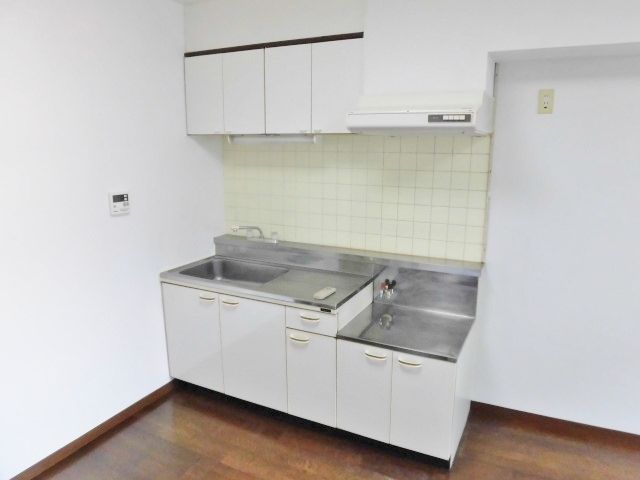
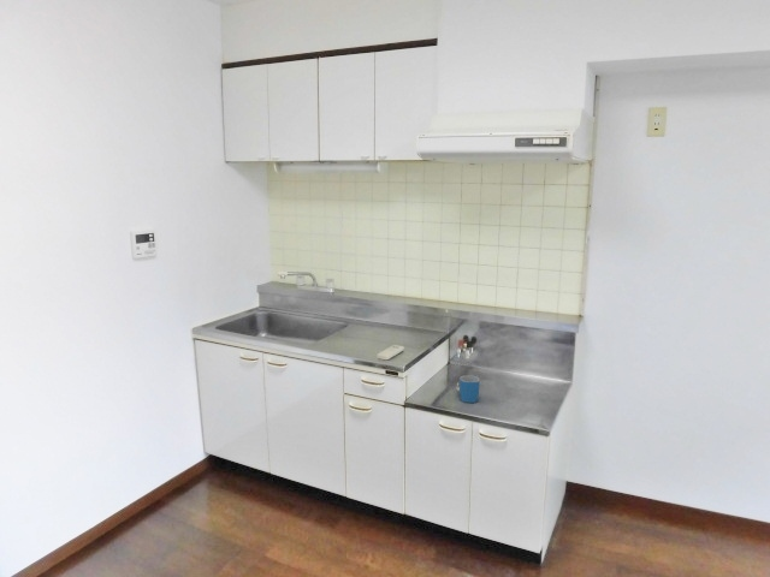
+ mug [458,374,480,404]
